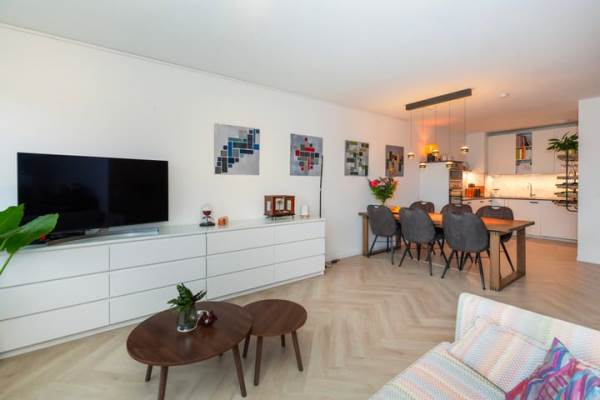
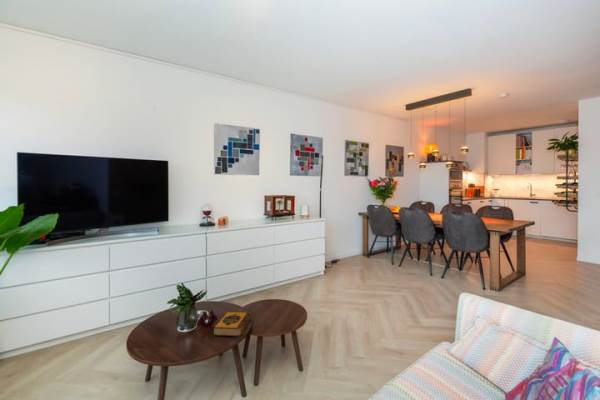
+ hardback book [212,311,252,337]
